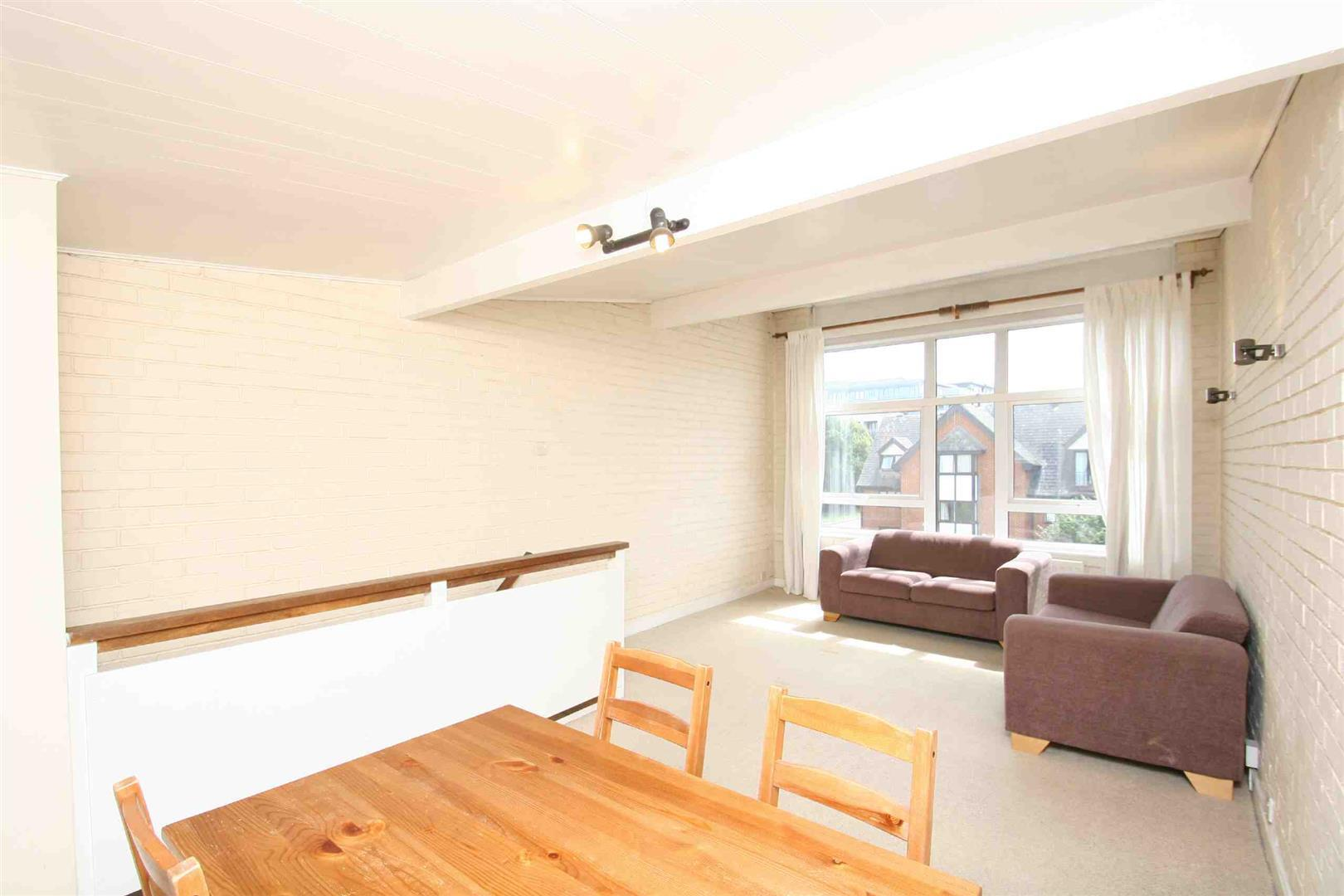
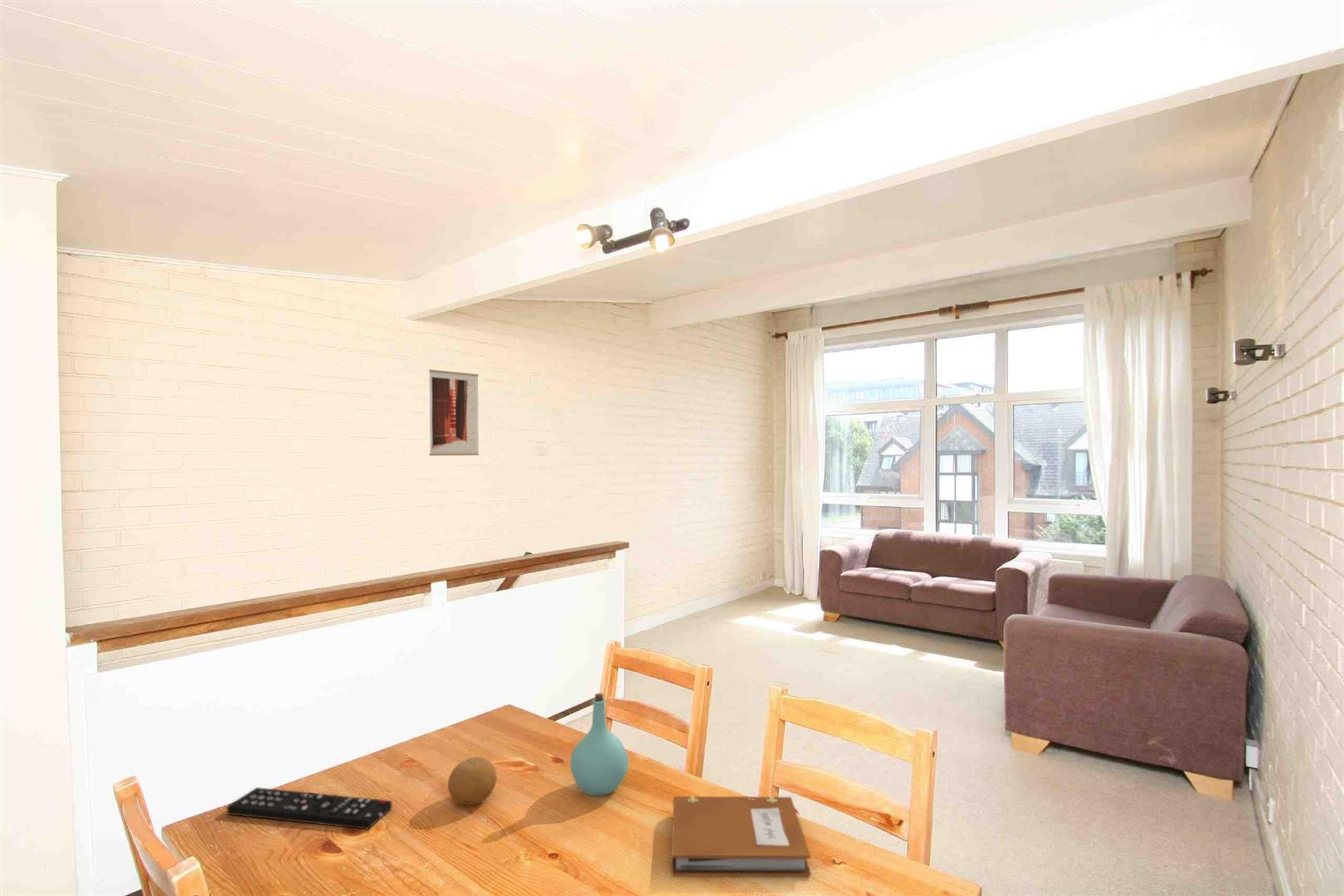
+ fruit [447,756,498,806]
+ wall art [428,369,480,456]
+ notebook [670,796,811,877]
+ remote control [226,786,392,830]
+ bottle [569,692,630,796]
